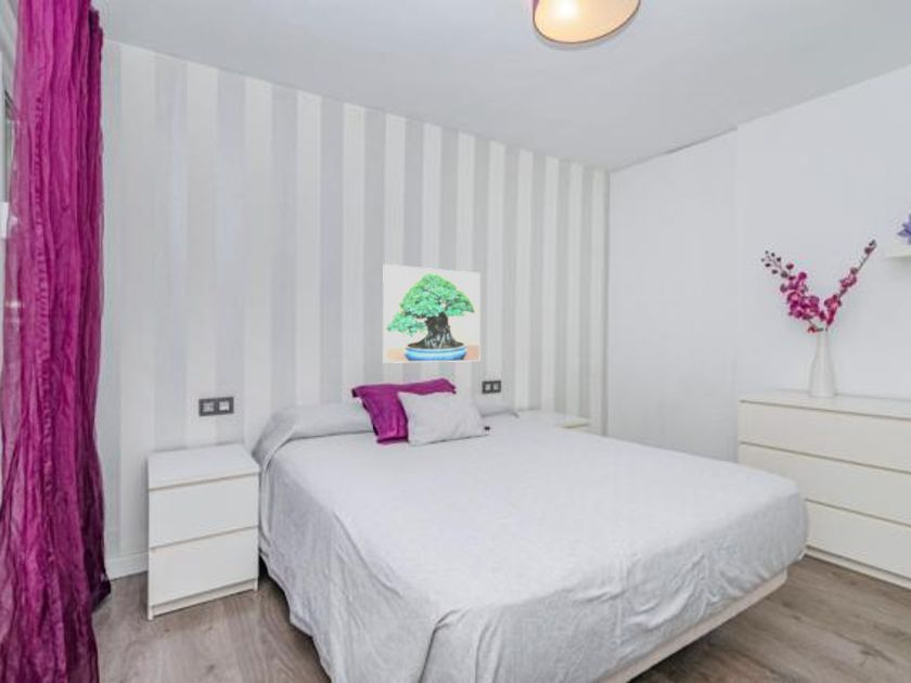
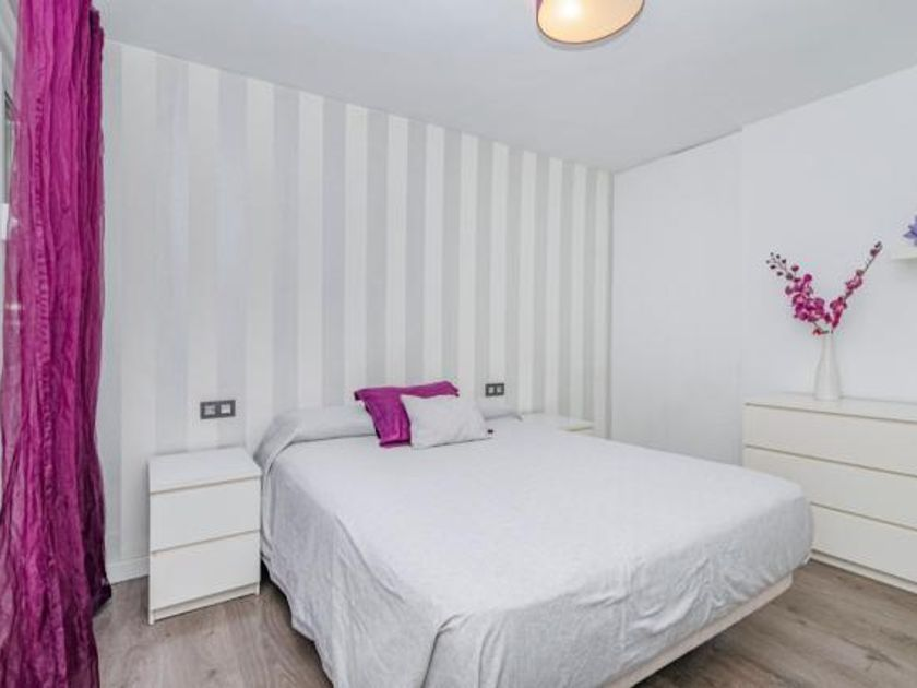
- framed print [382,263,482,364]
